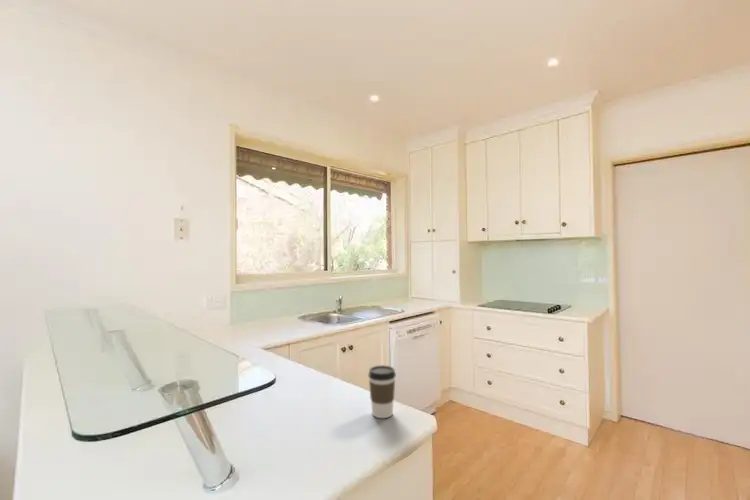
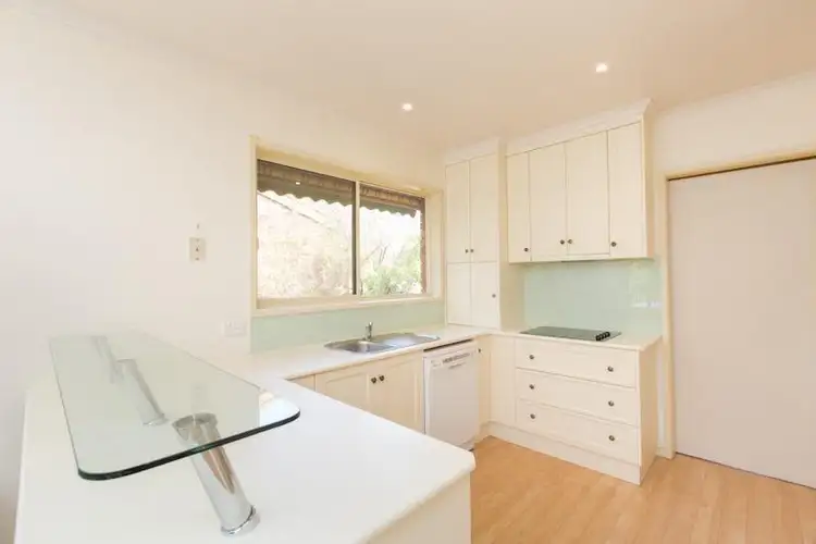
- coffee cup [367,364,397,419]
